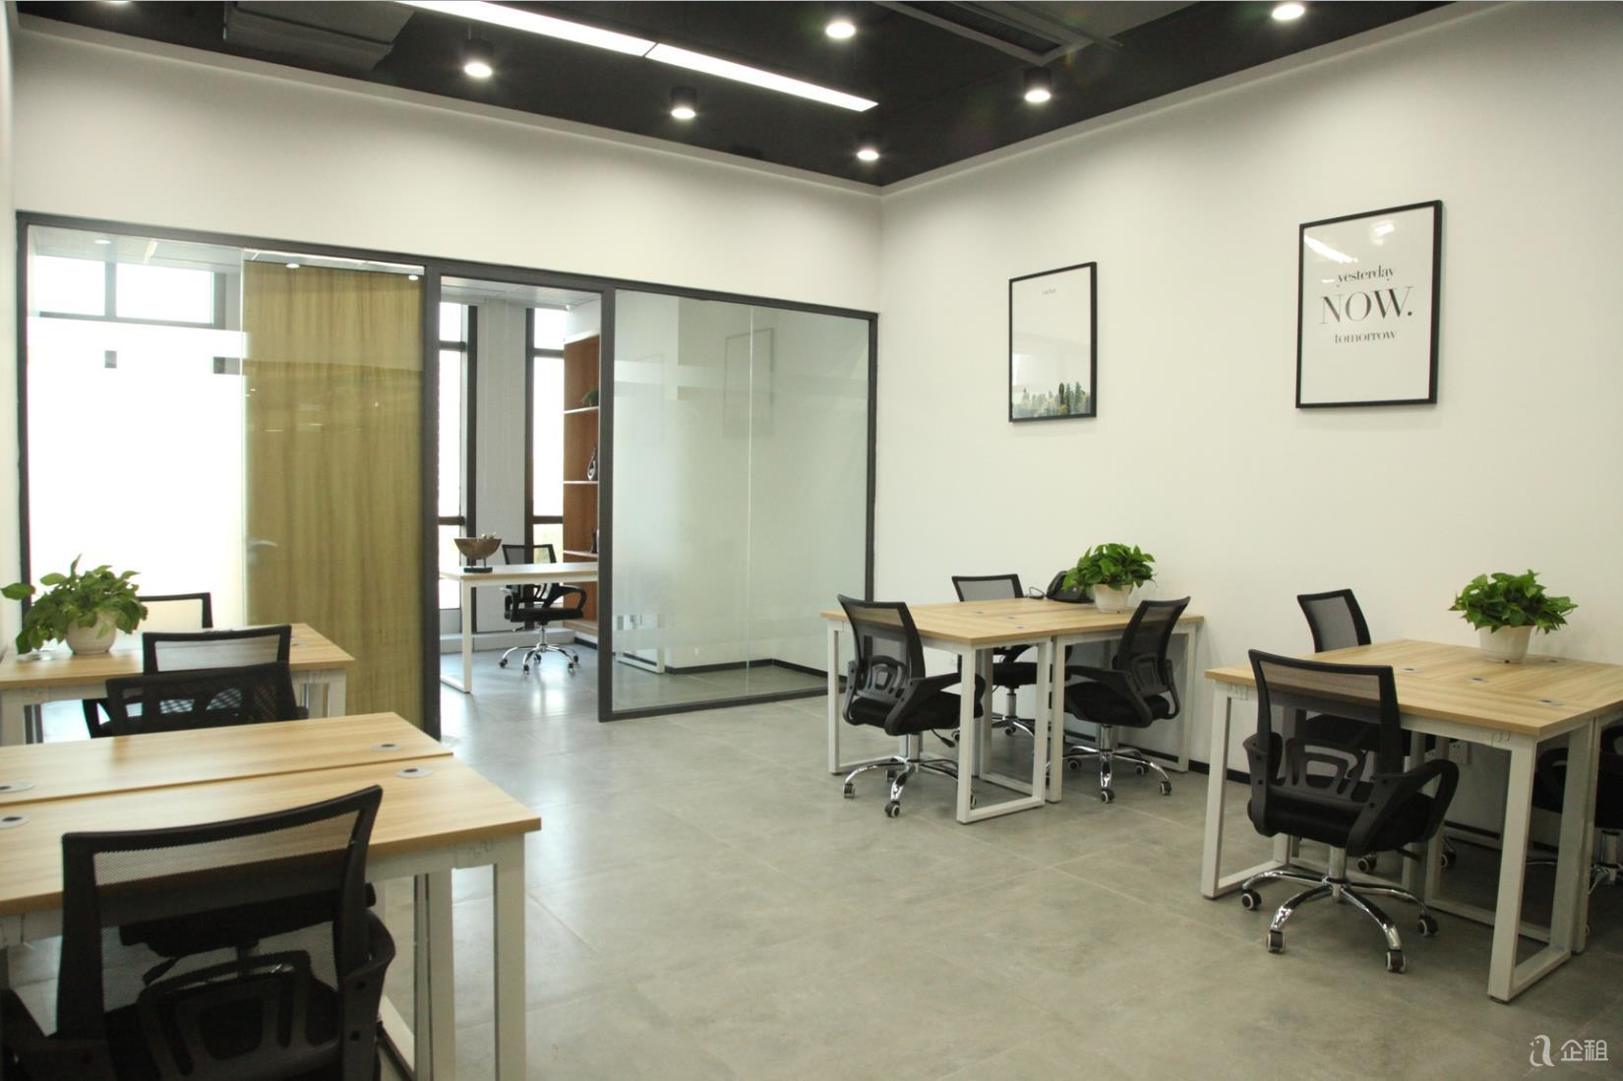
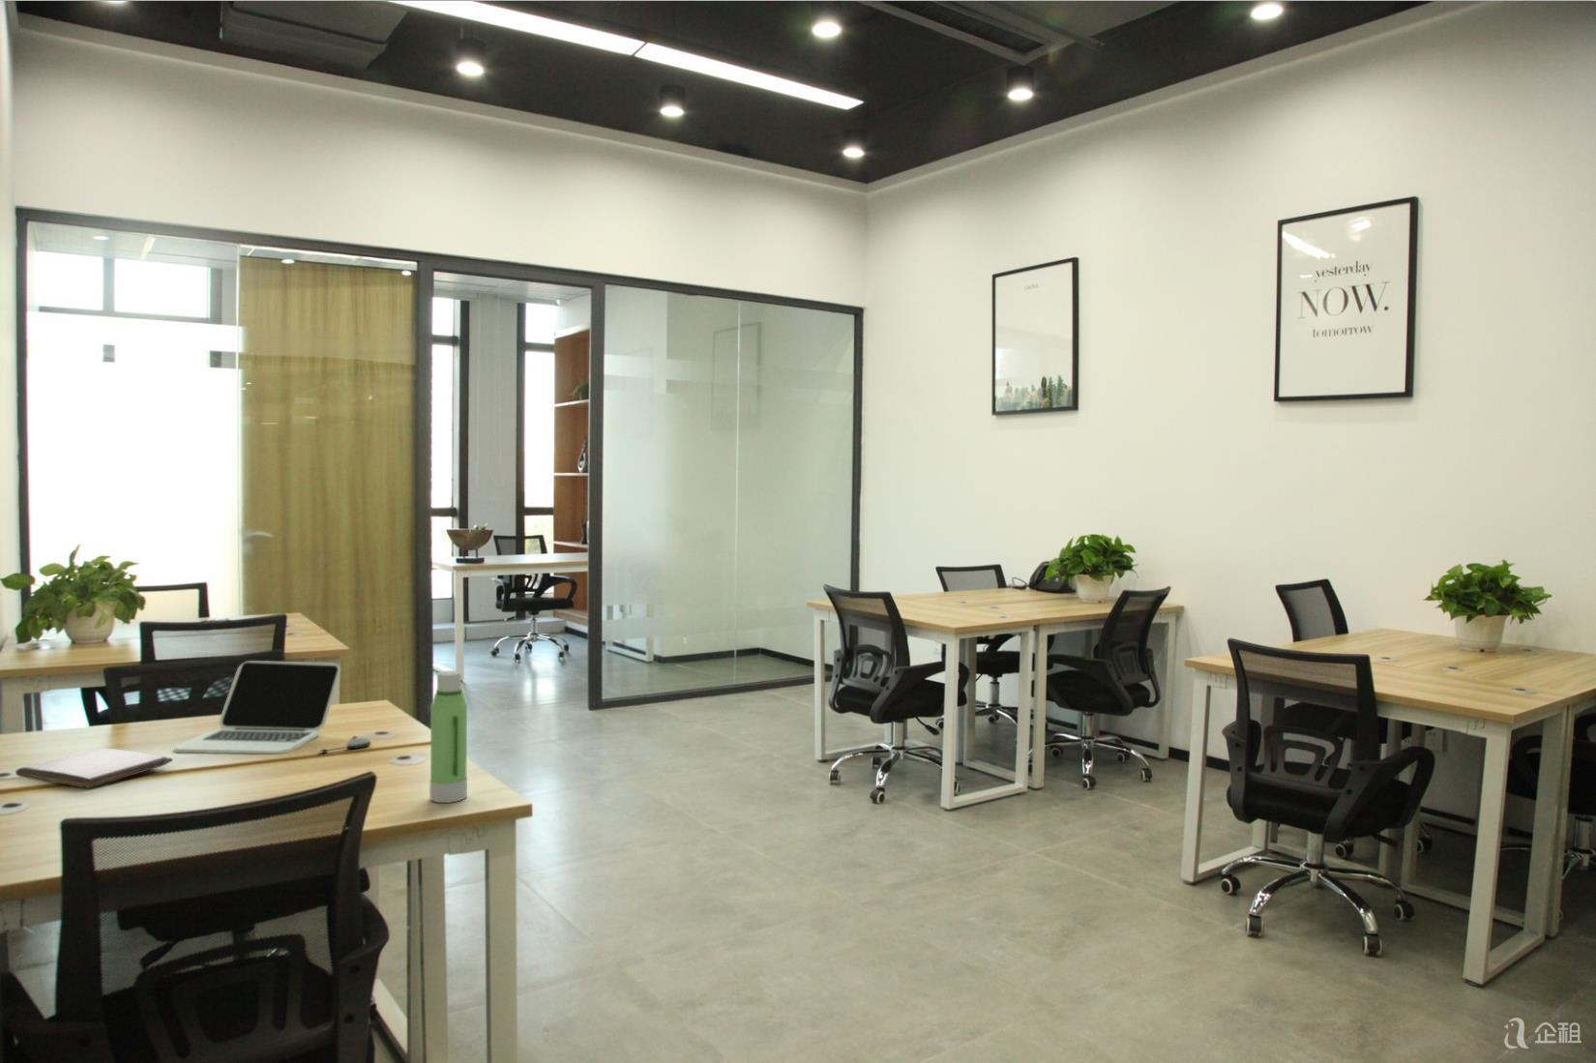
+ laptop [174,660,342,755]
+ computer mouse [317,736,371,755]
+ book [14,746,173,789]
+ water bottle [428,669,469,804]
